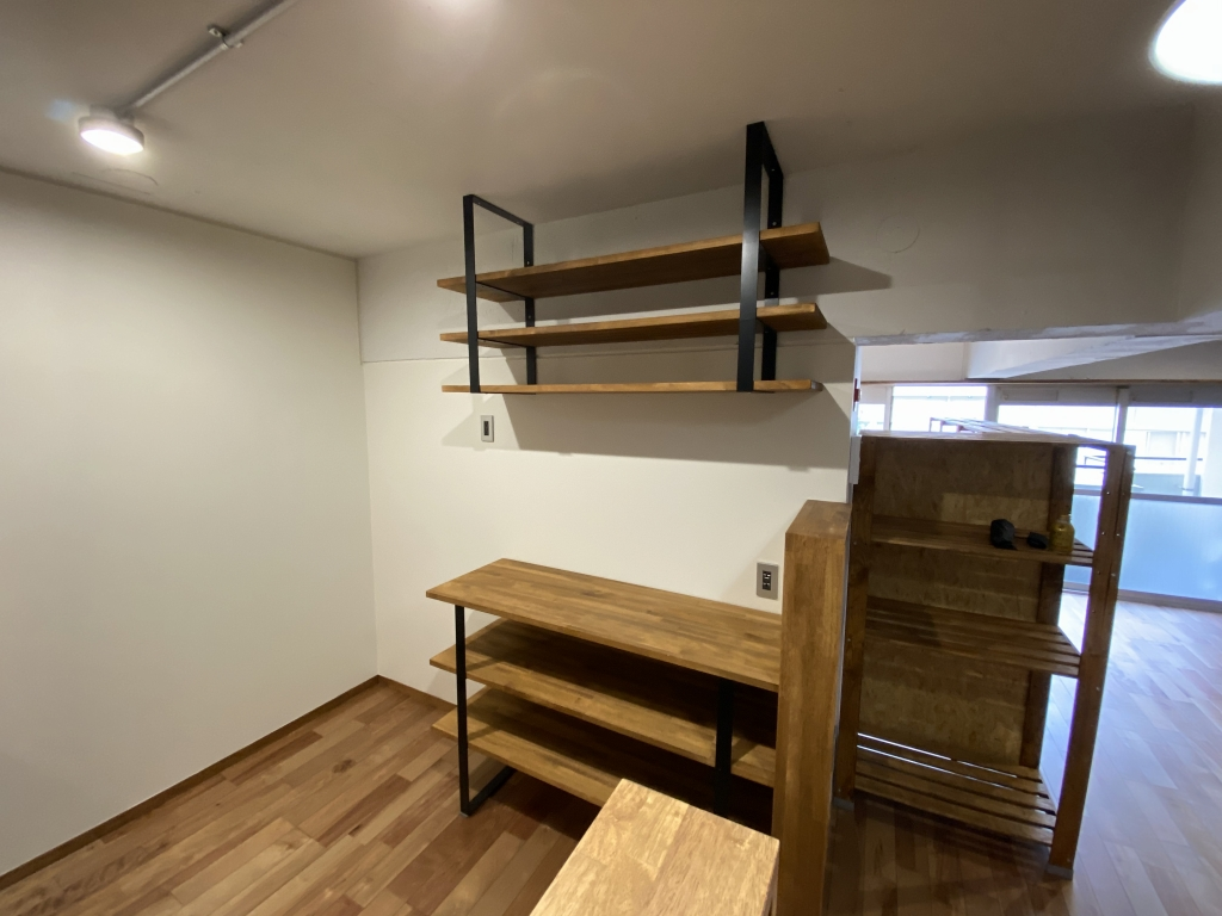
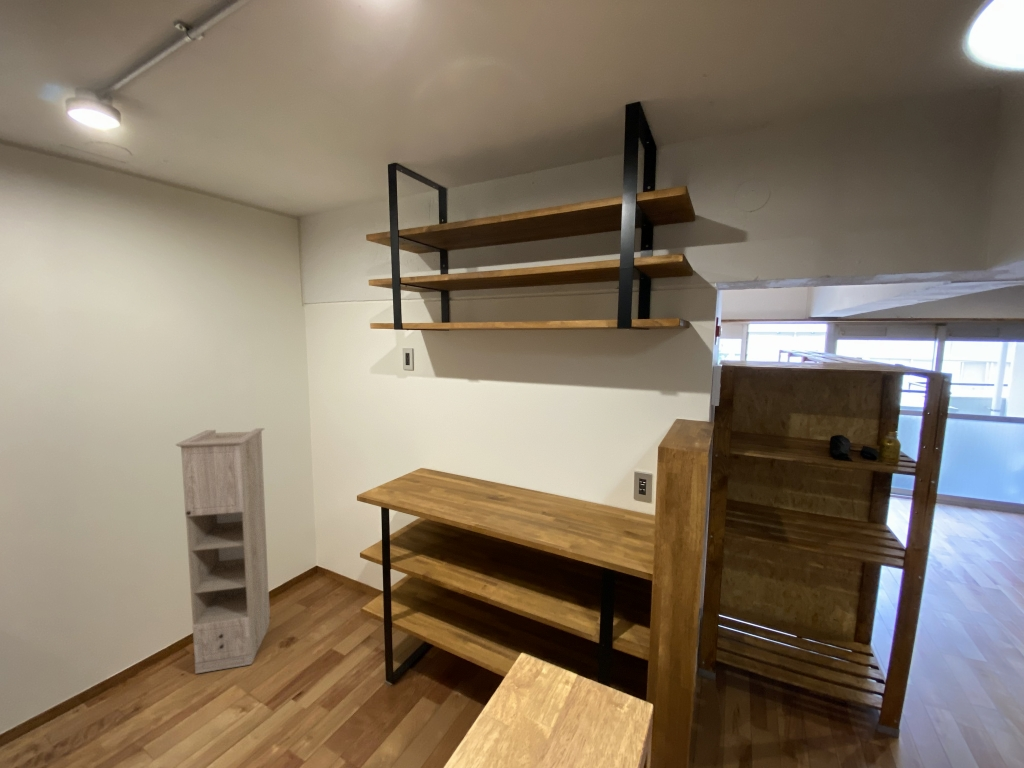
+ storage cabinet [175,427,271,675]
